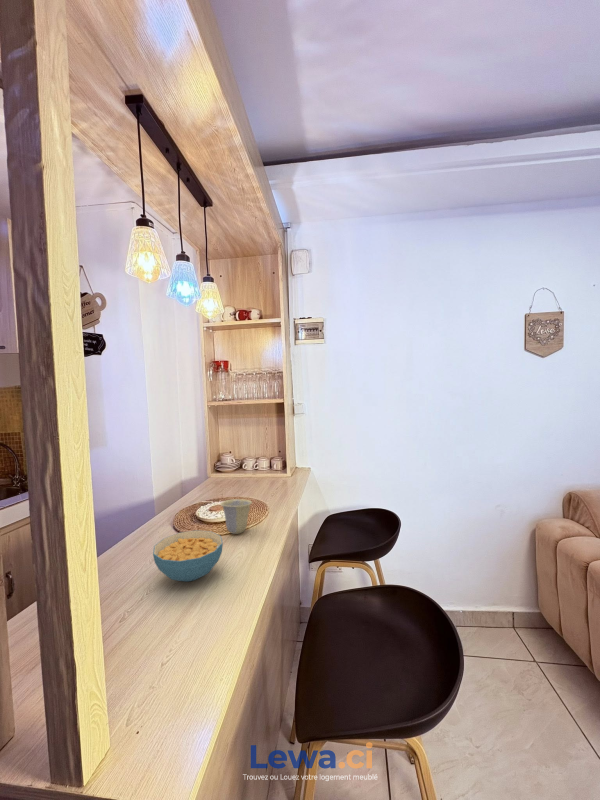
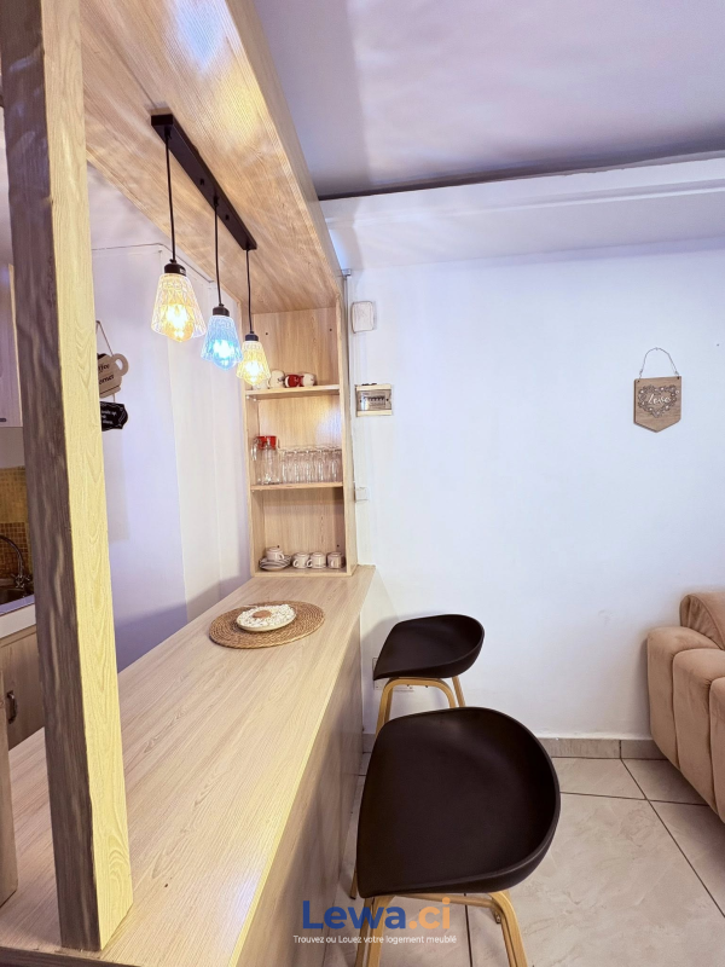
- cereal bowl [152,529,224,583]
- cup [219,498,253,535]
